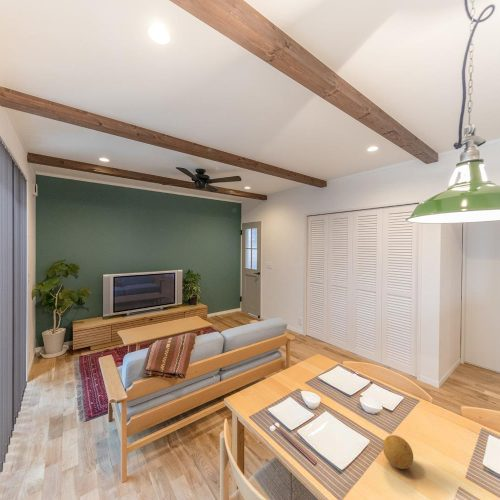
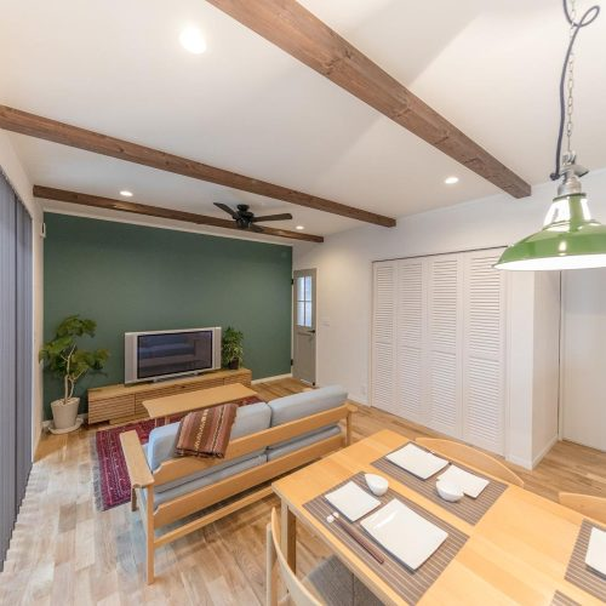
- fruit [382,434,414,470]
